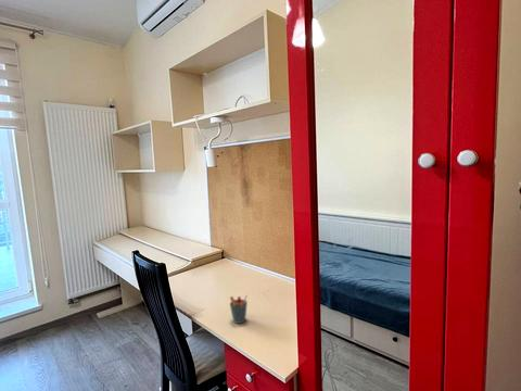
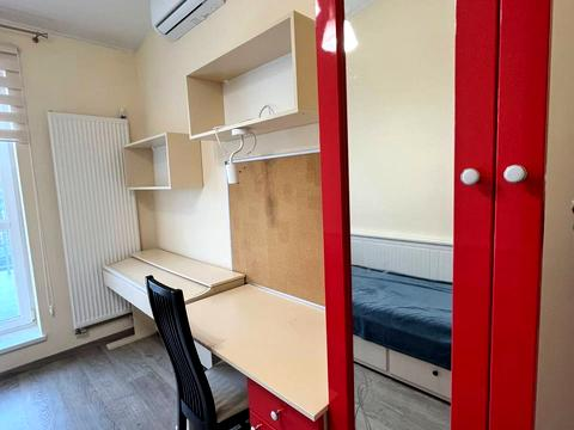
- pen holder [229,293,249,325]
